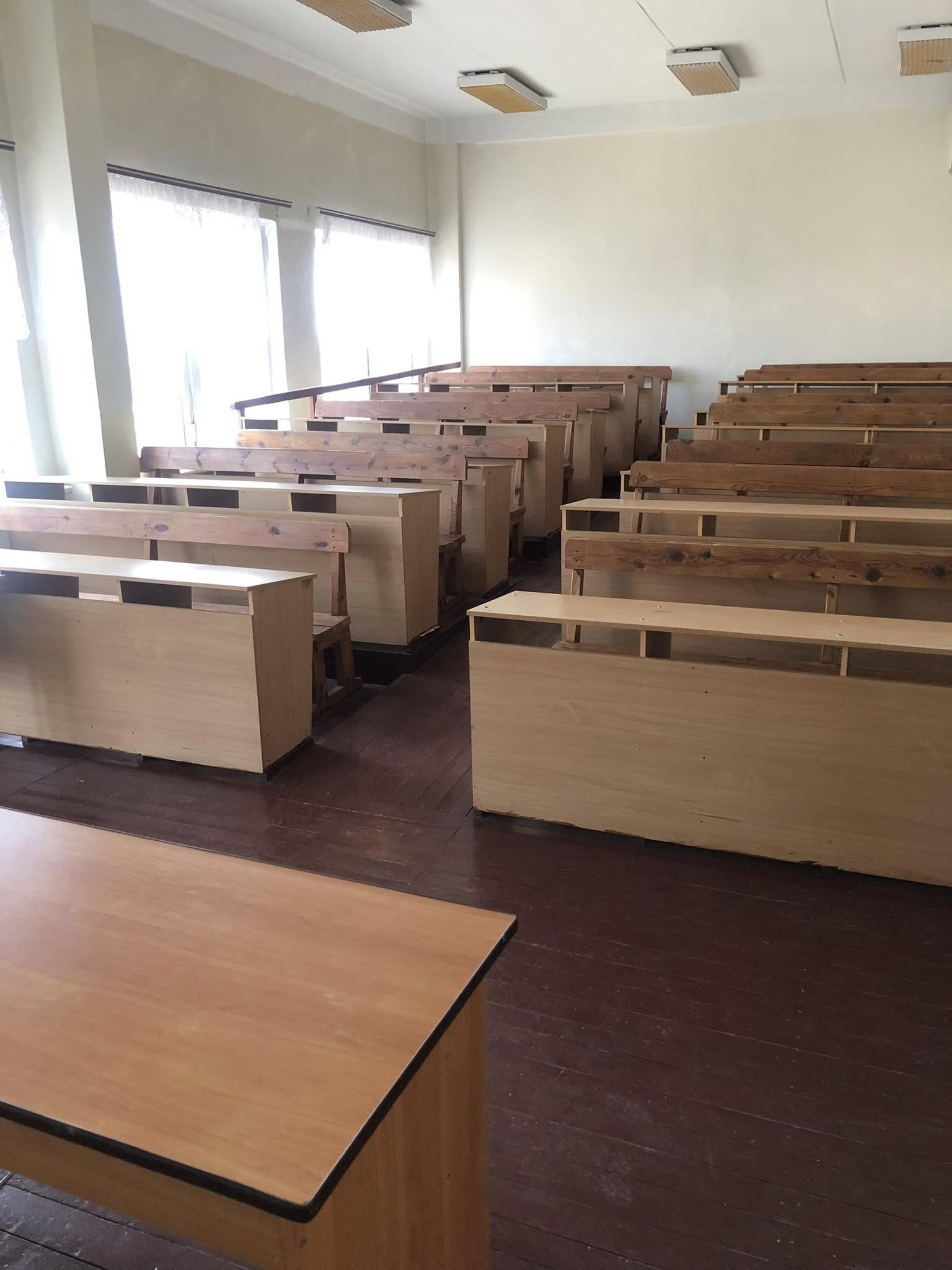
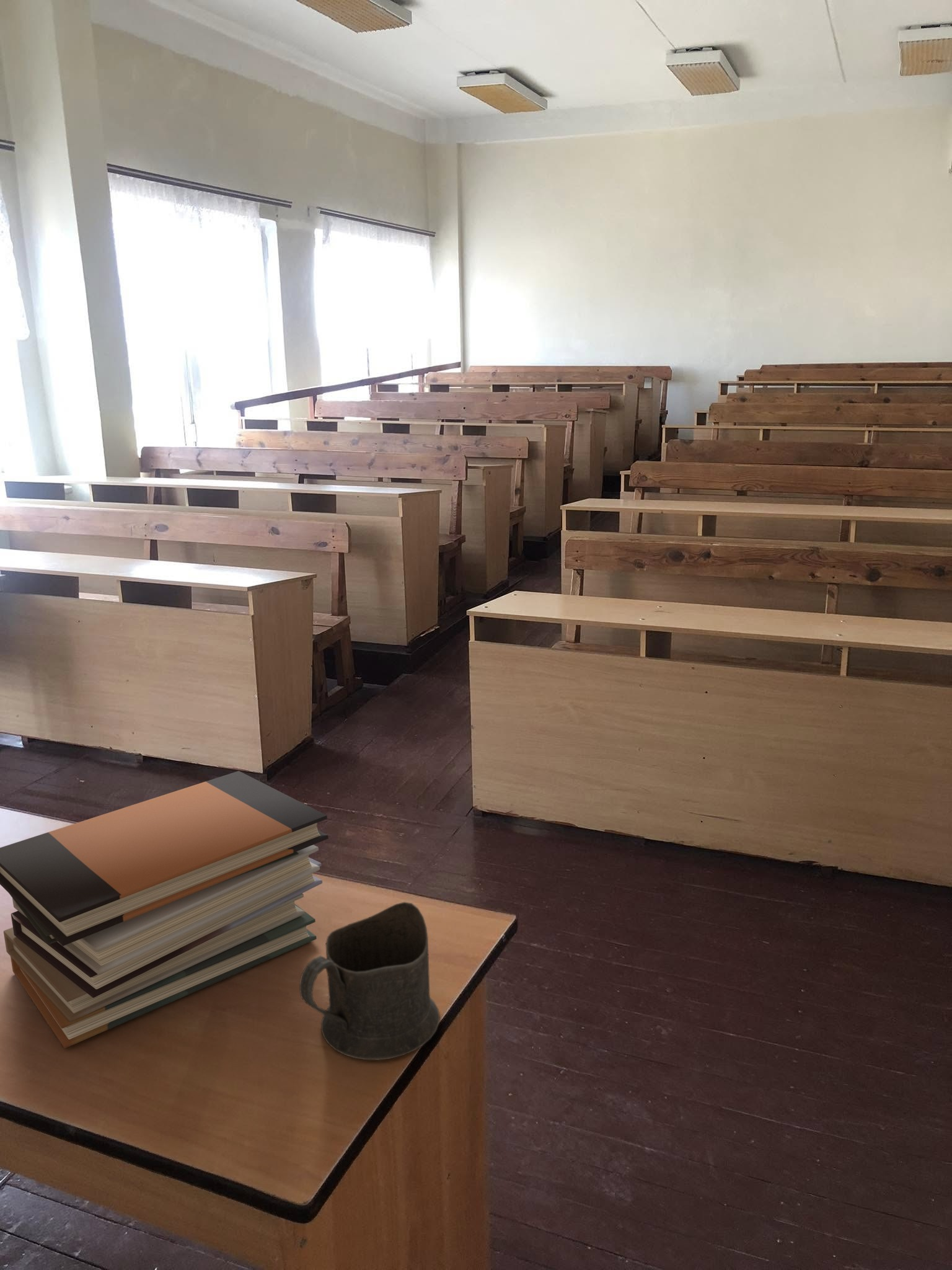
+ cup [299,901,441,1060]
+ book stack [0,770,329,1049]
